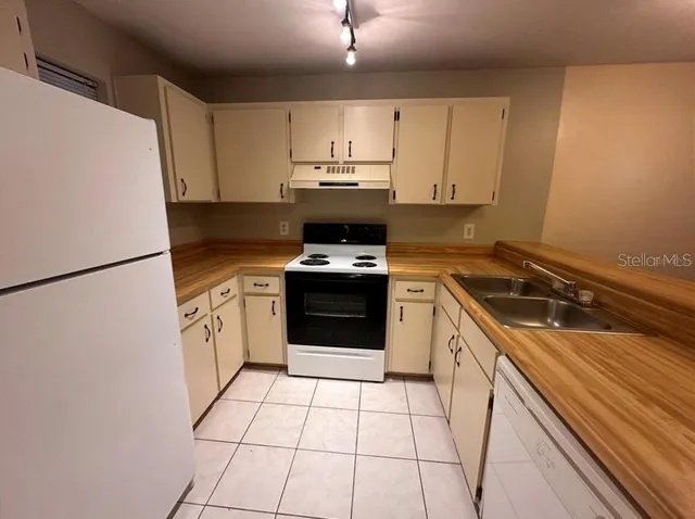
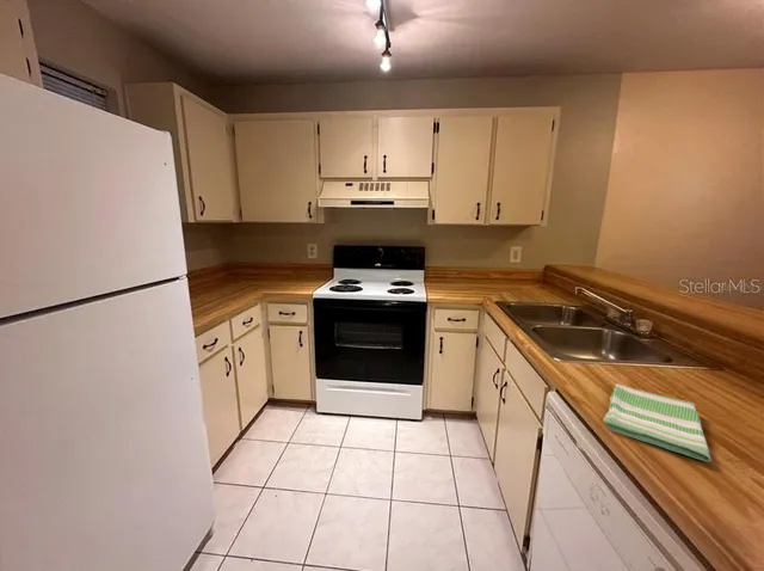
+ dish towel [602,382,713,462]
